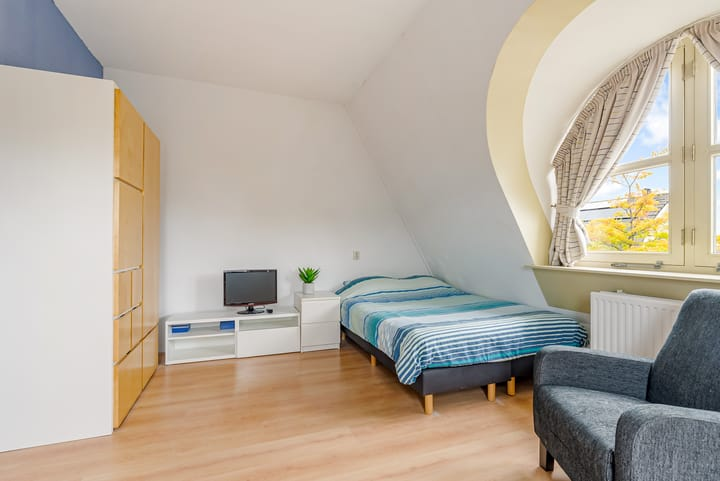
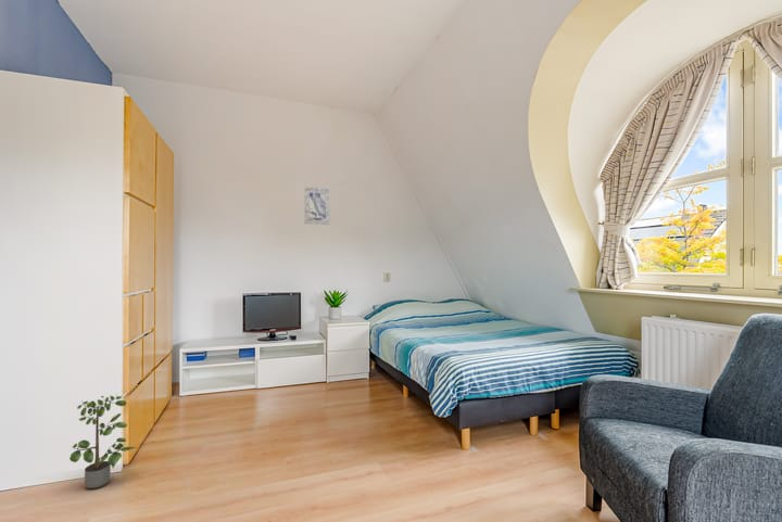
+ wall art [304,186,331,226]
+ potted plant [68,394,137,489]
